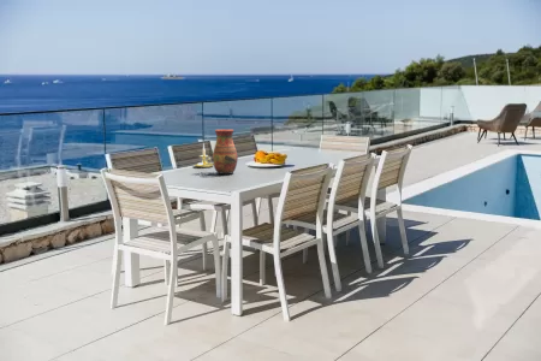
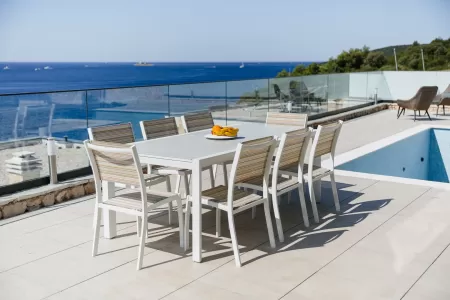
- vase [212,129,239,176]
- candle holder [194,142,214,168]
